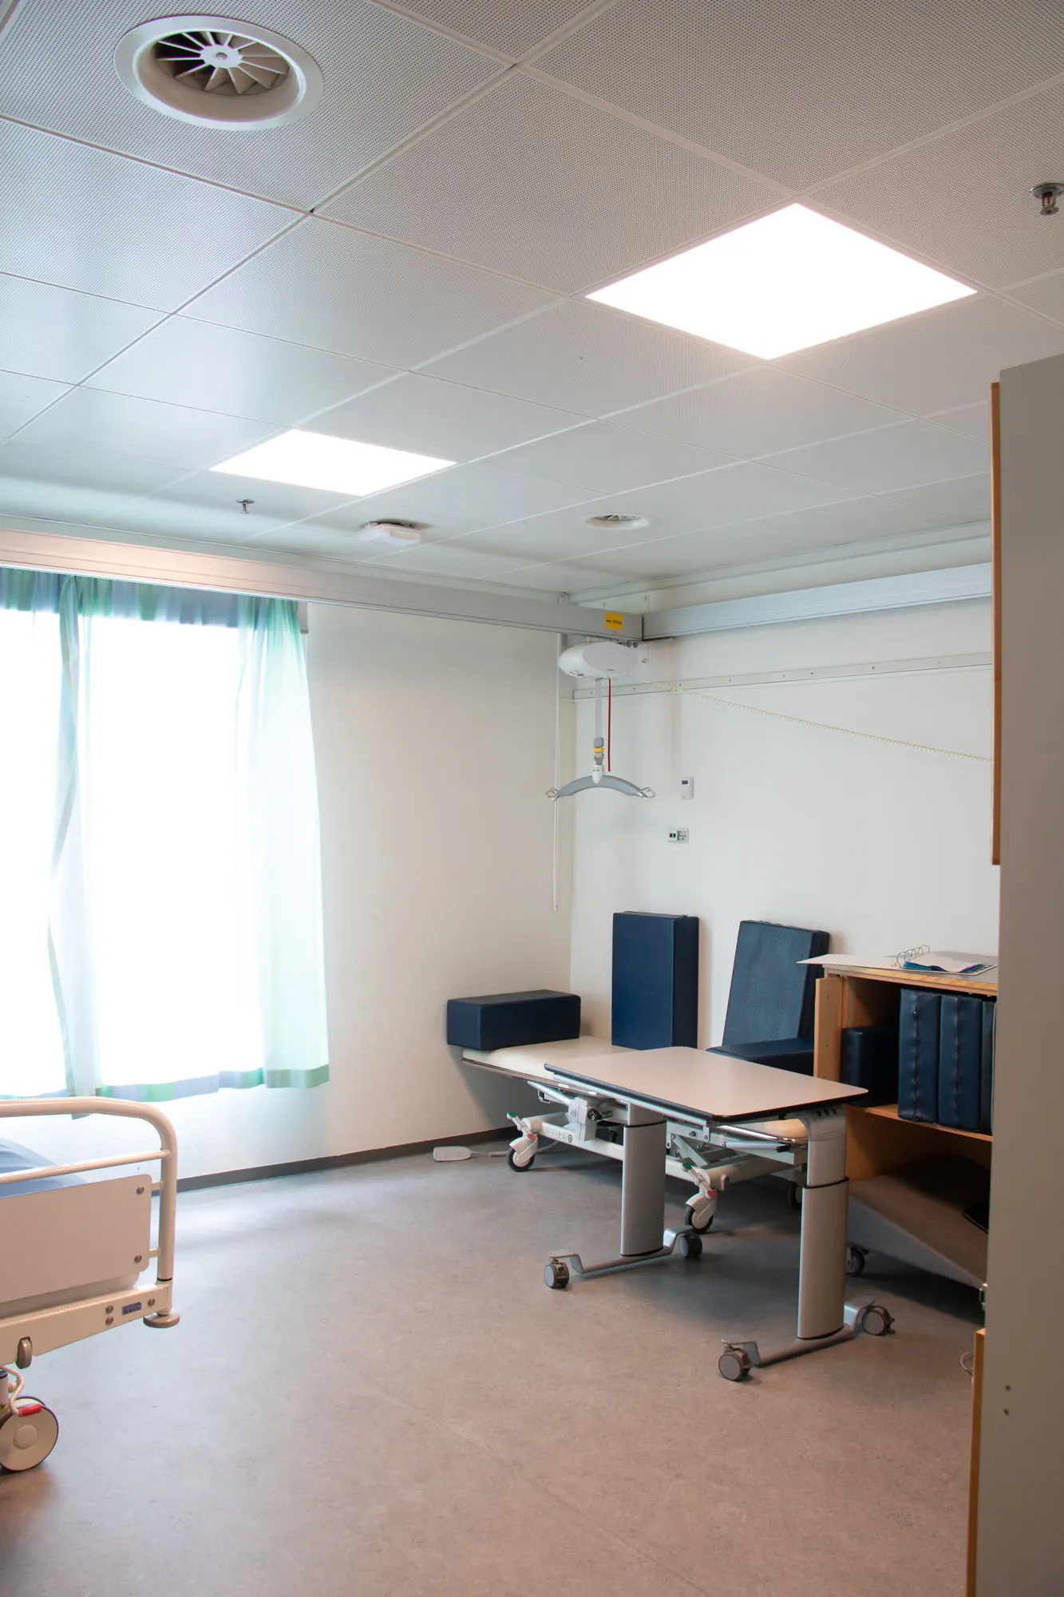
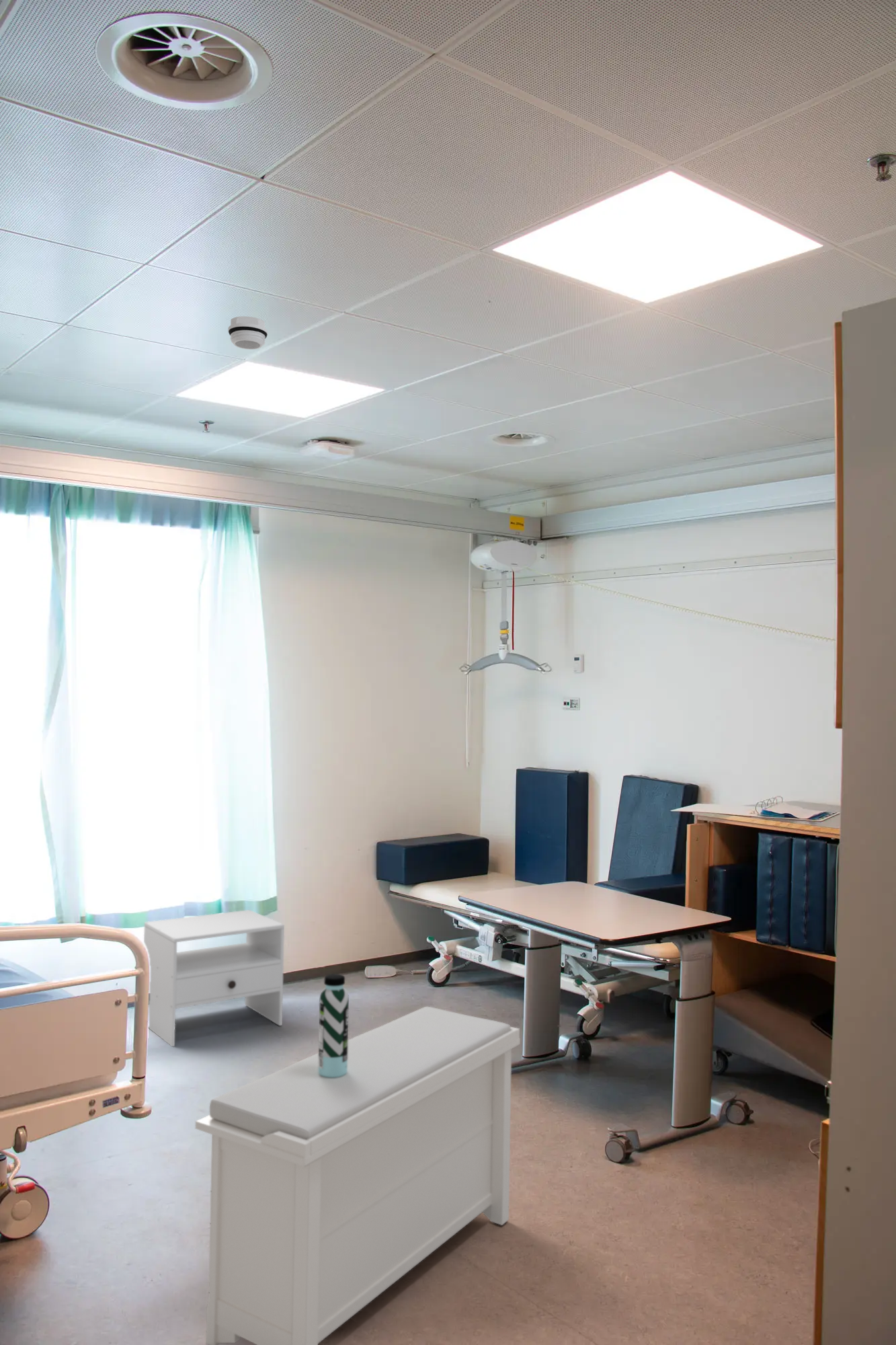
+ nightstand [143,909,285,1047]
+ bench [195,1006,521,1345]
+ smoke detector [227,315,268,350]
+ water bottle [318,973,350,1077]
